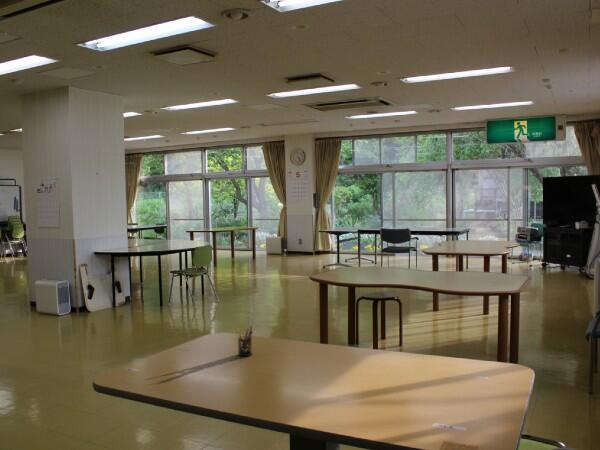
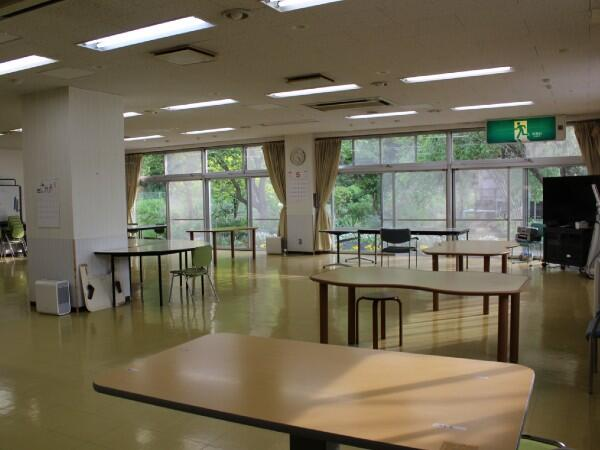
- pen holder [235,325,254,357]
